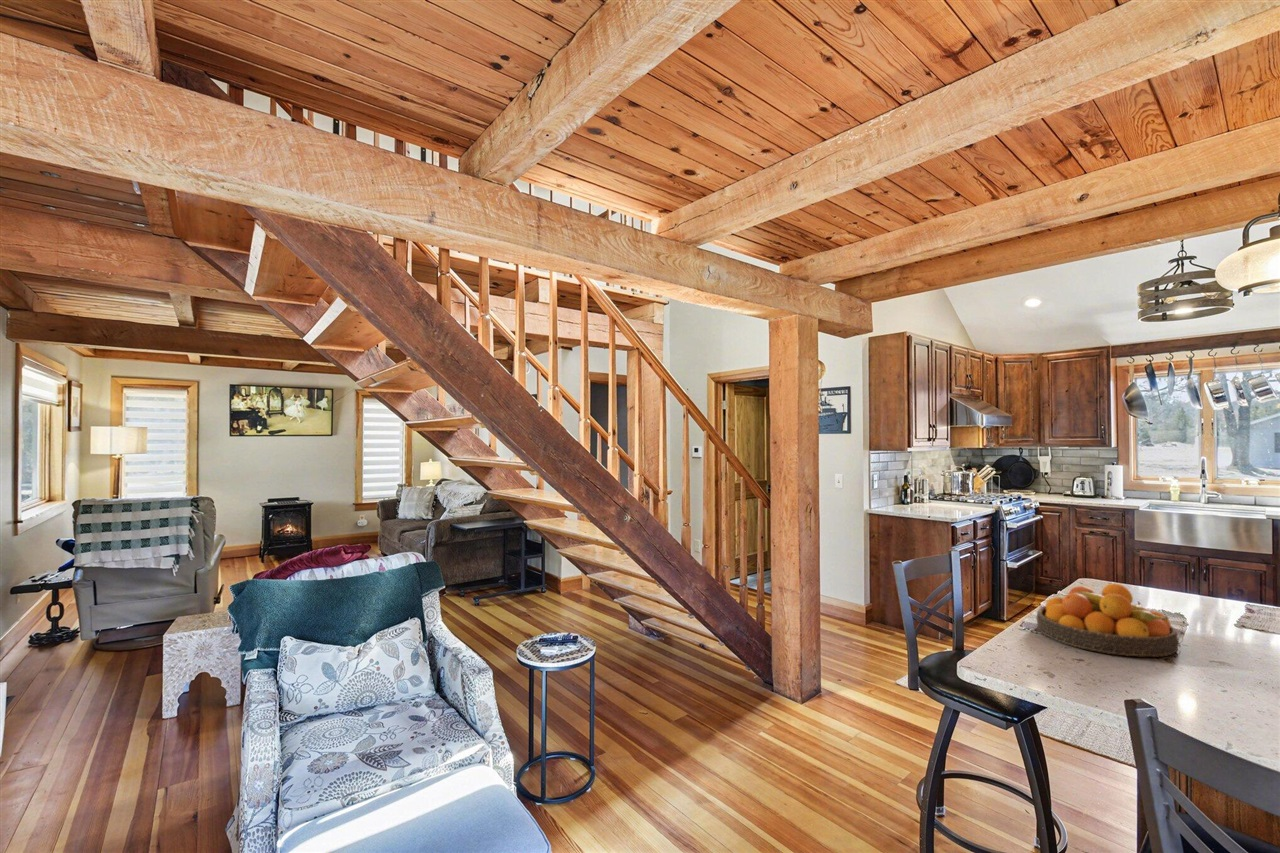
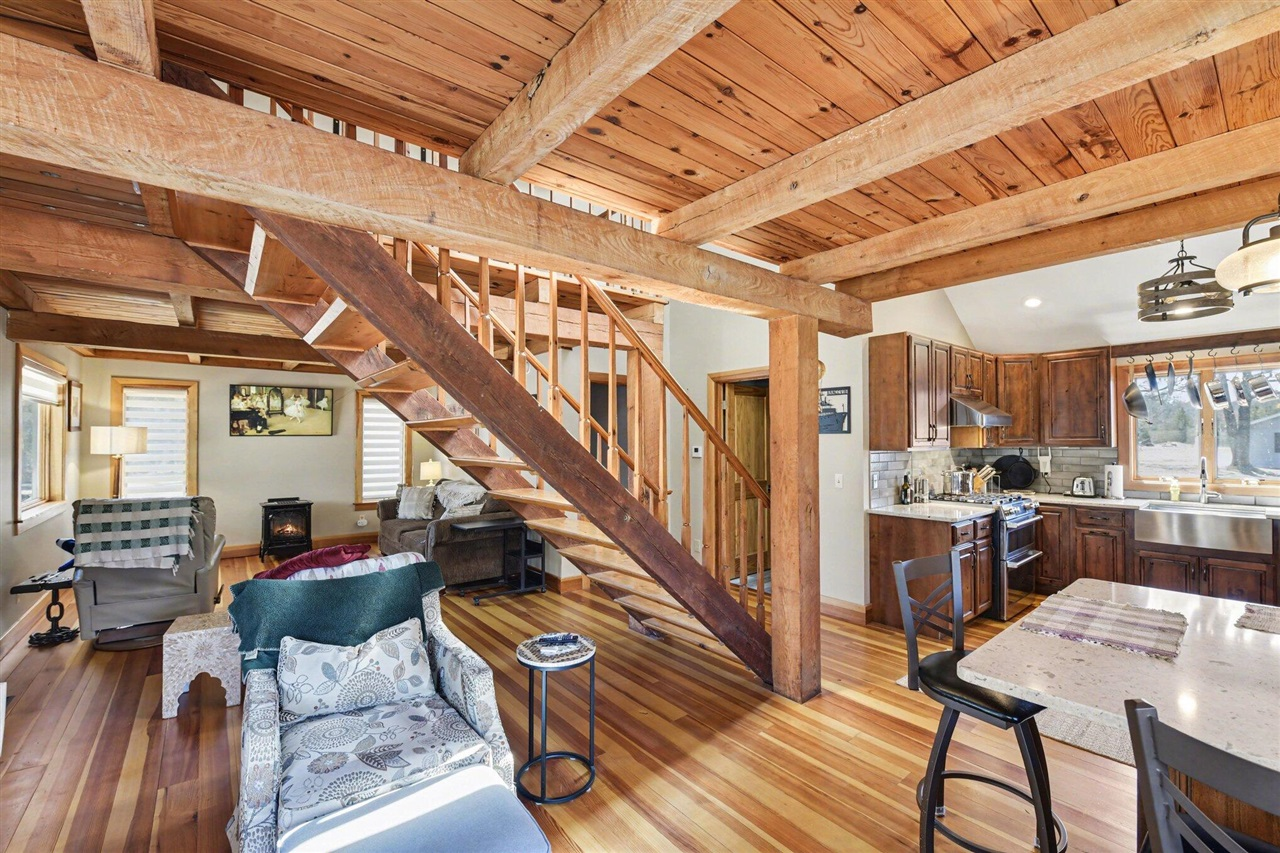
- fruit bowl [1036,582,1180,658]
